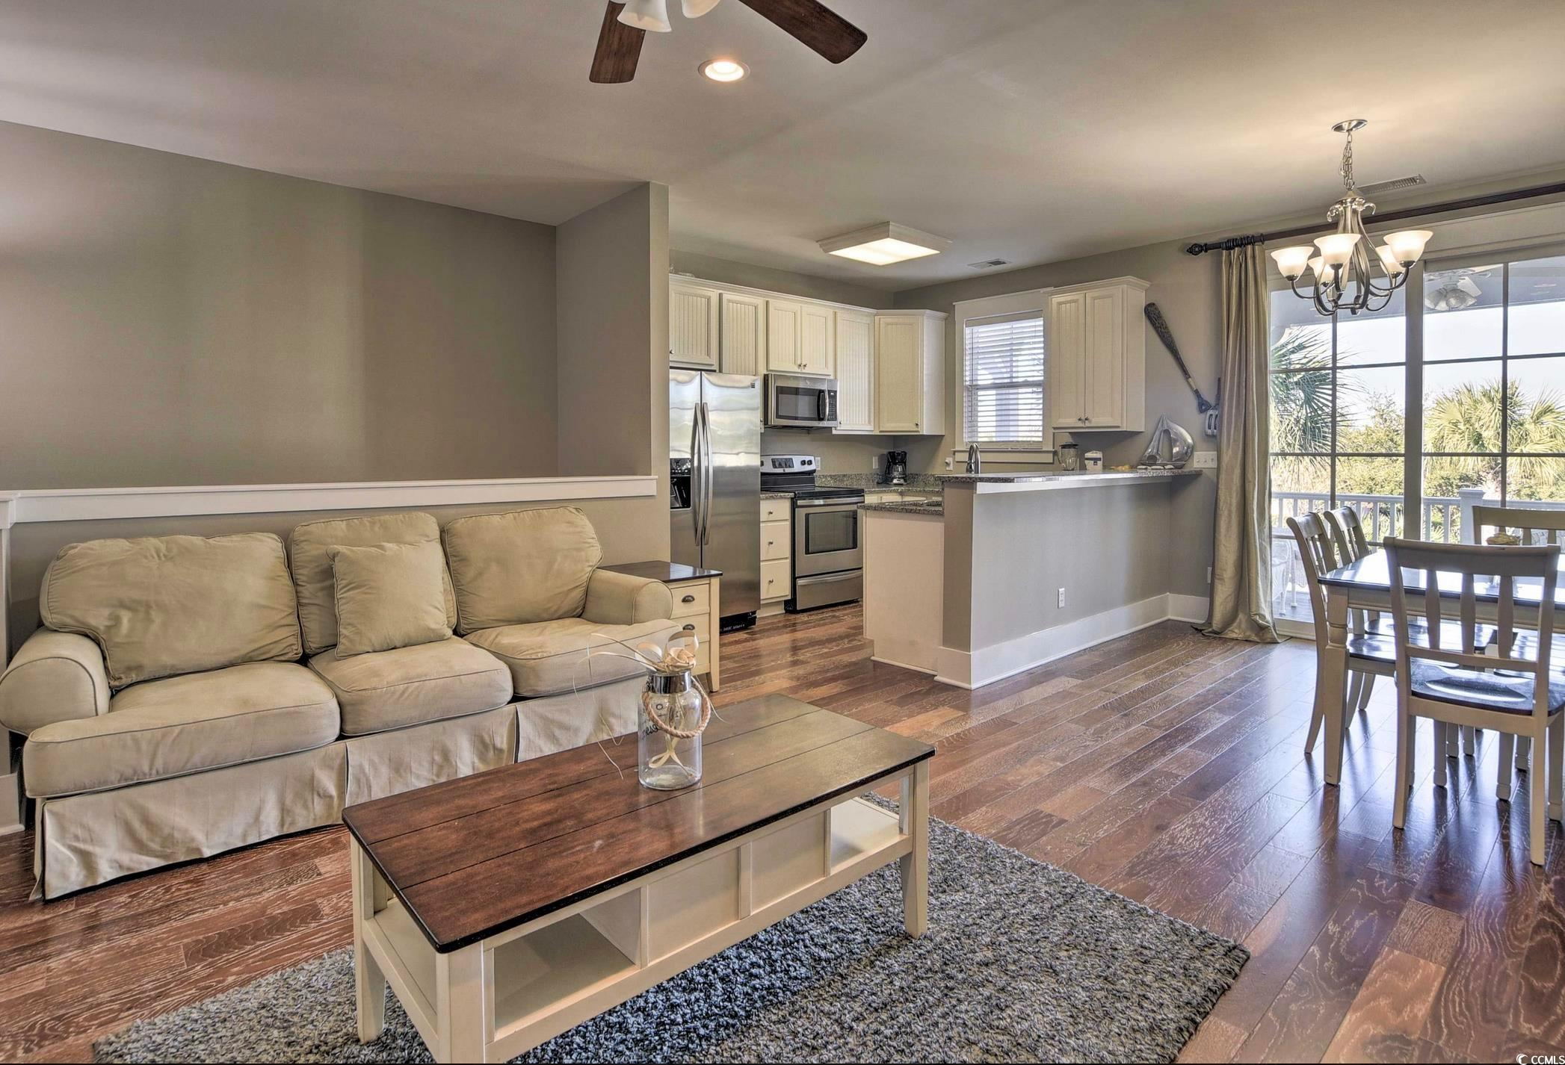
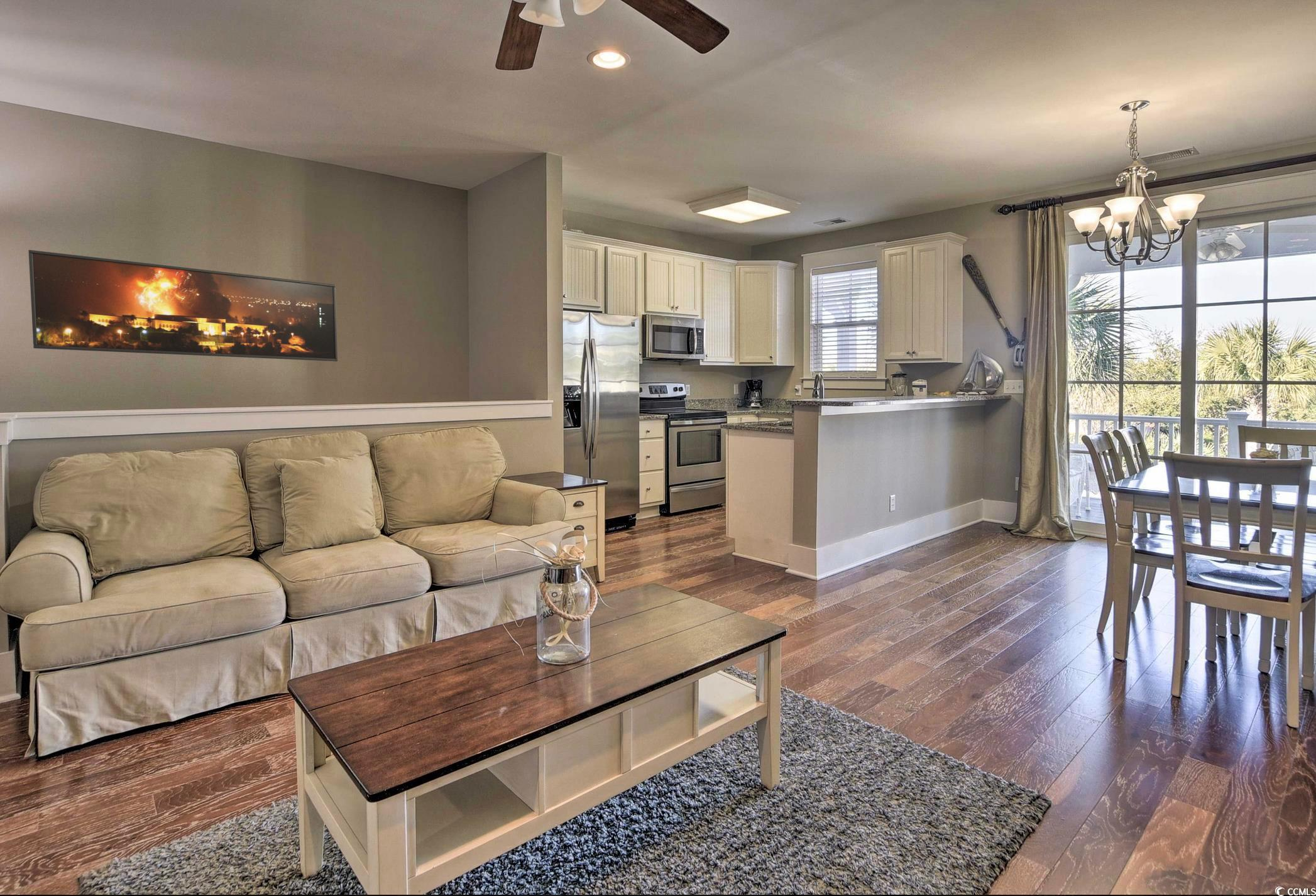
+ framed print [28,249,338,362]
